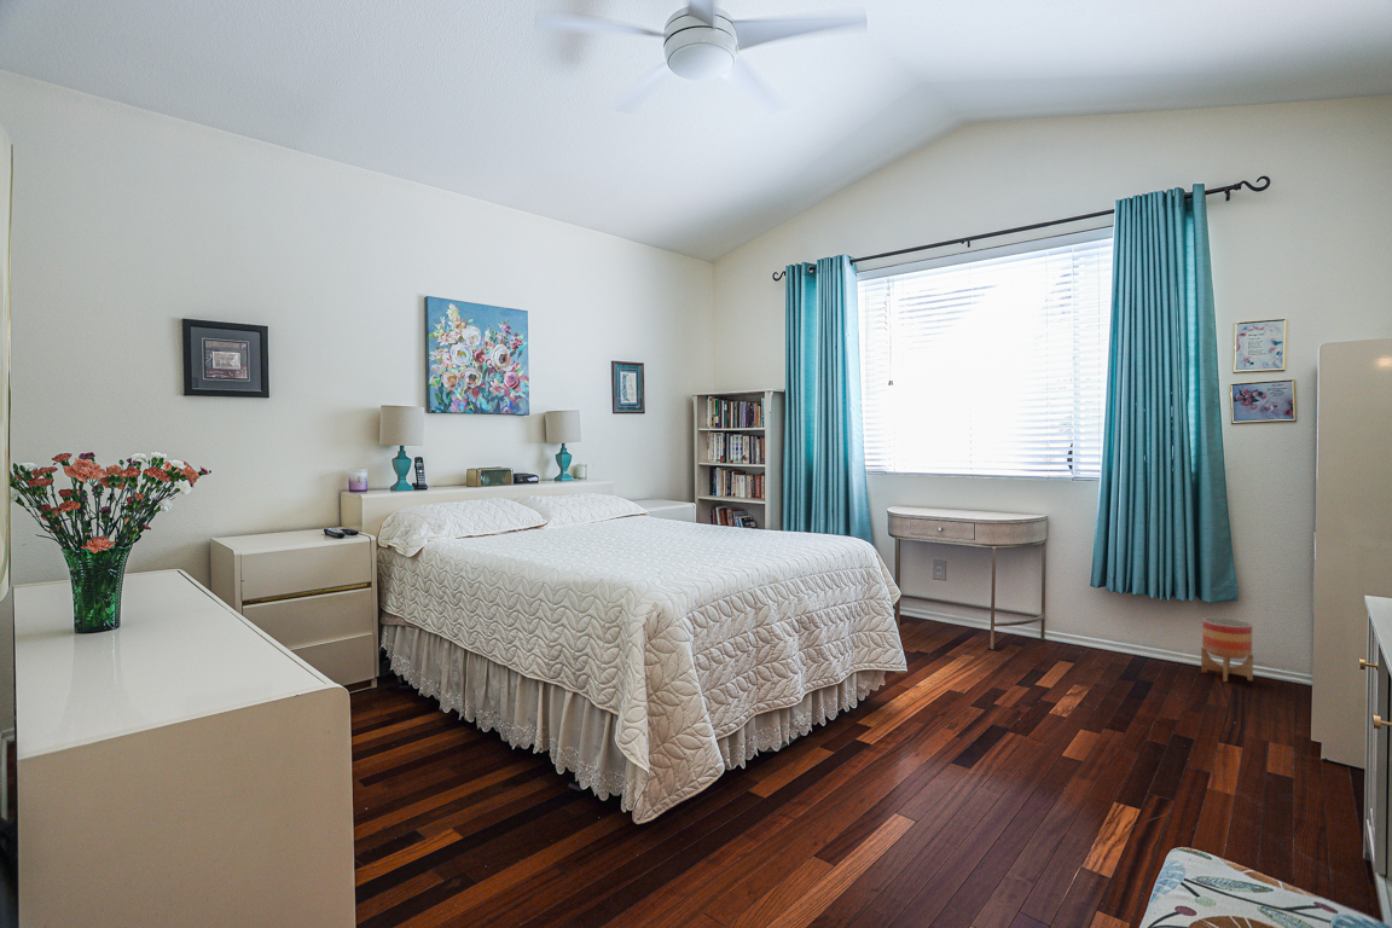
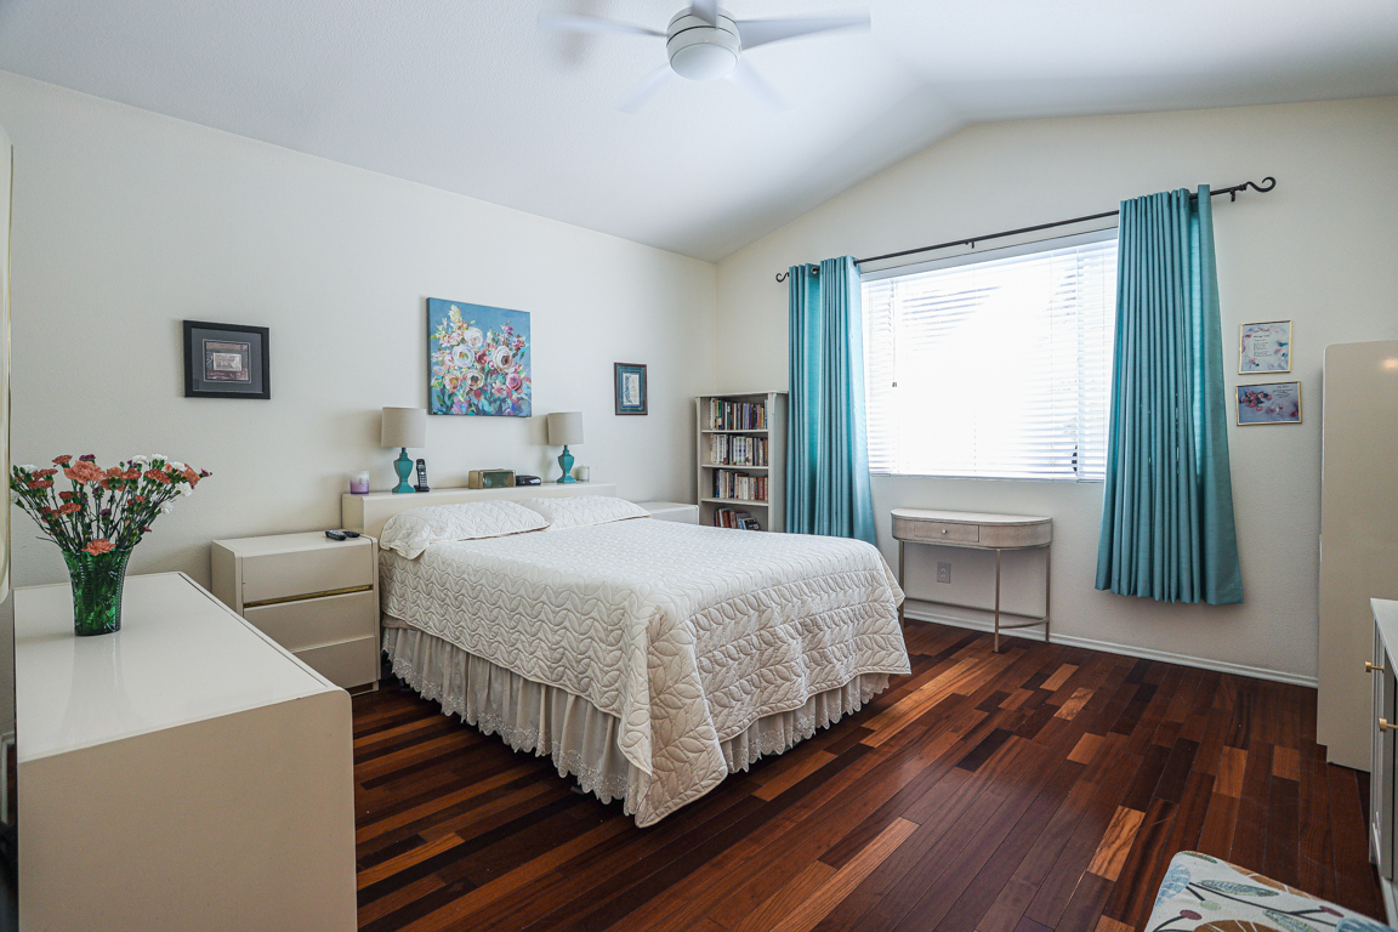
- planter [1200,616,1254,683]
